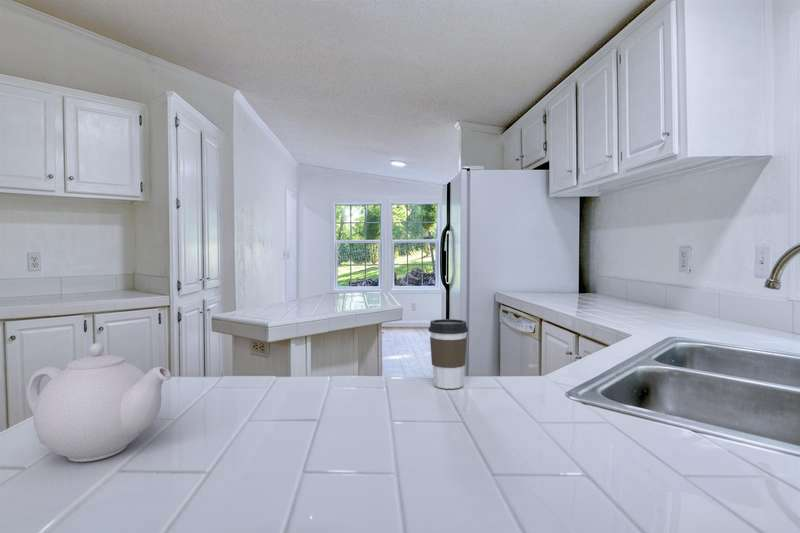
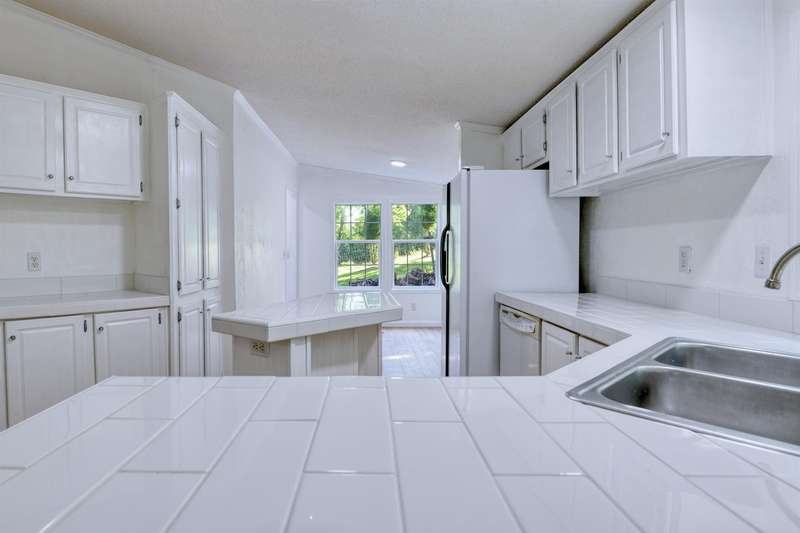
- teapot [26,342,172,463]
- coffee cup [428,318,469,390]
